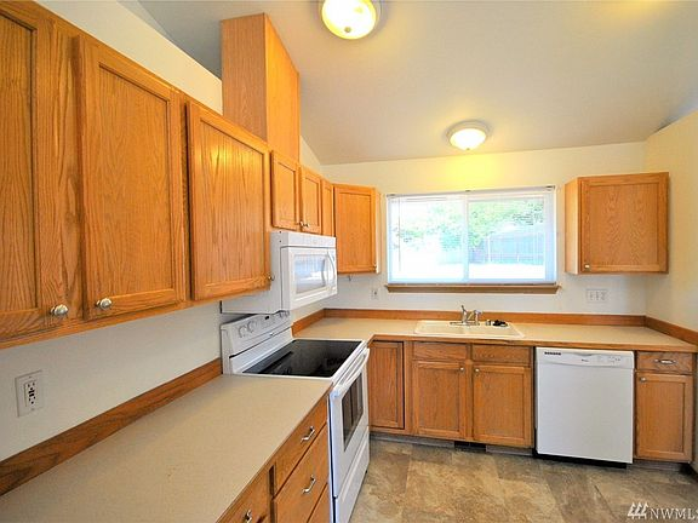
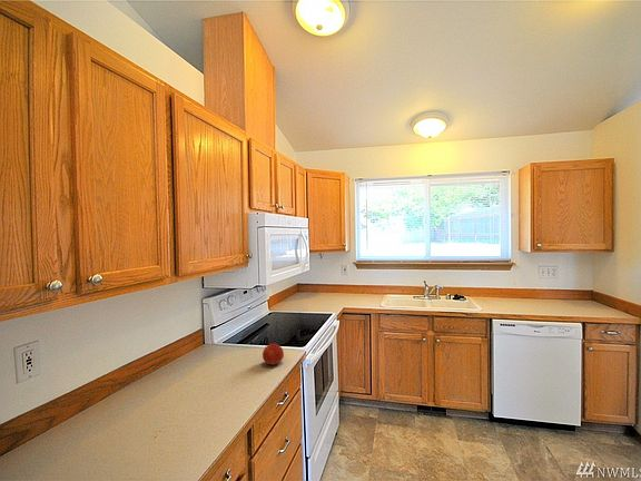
+ fruit [262,343,285,366]
